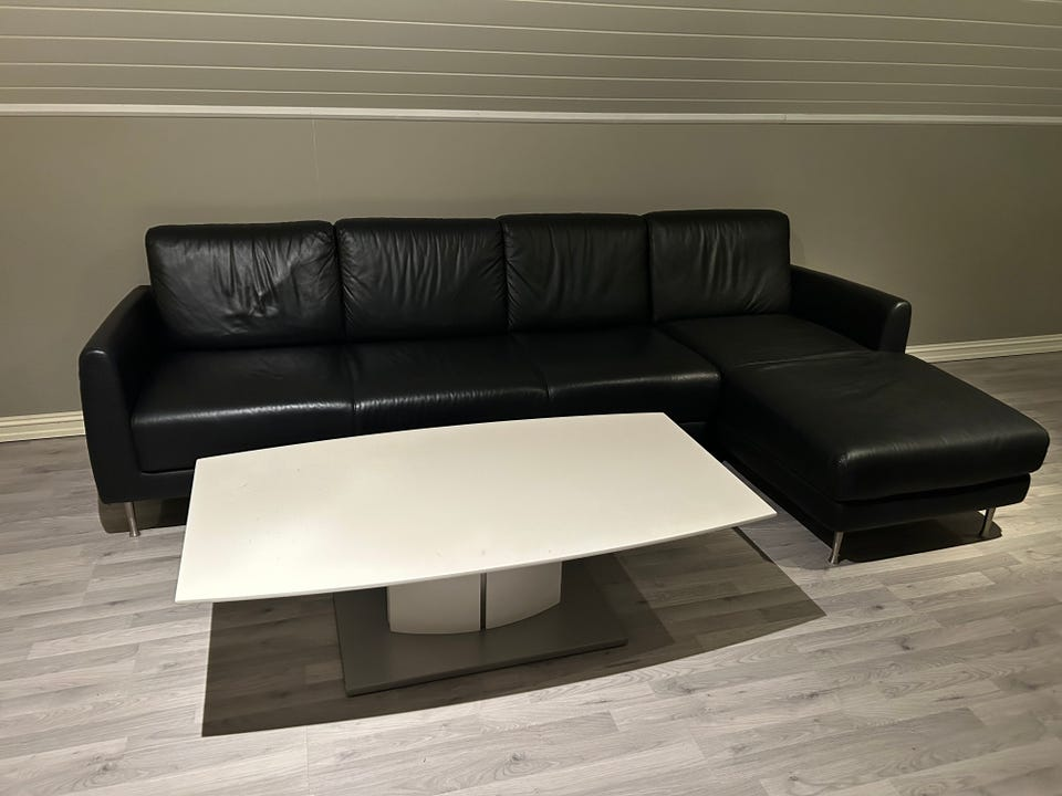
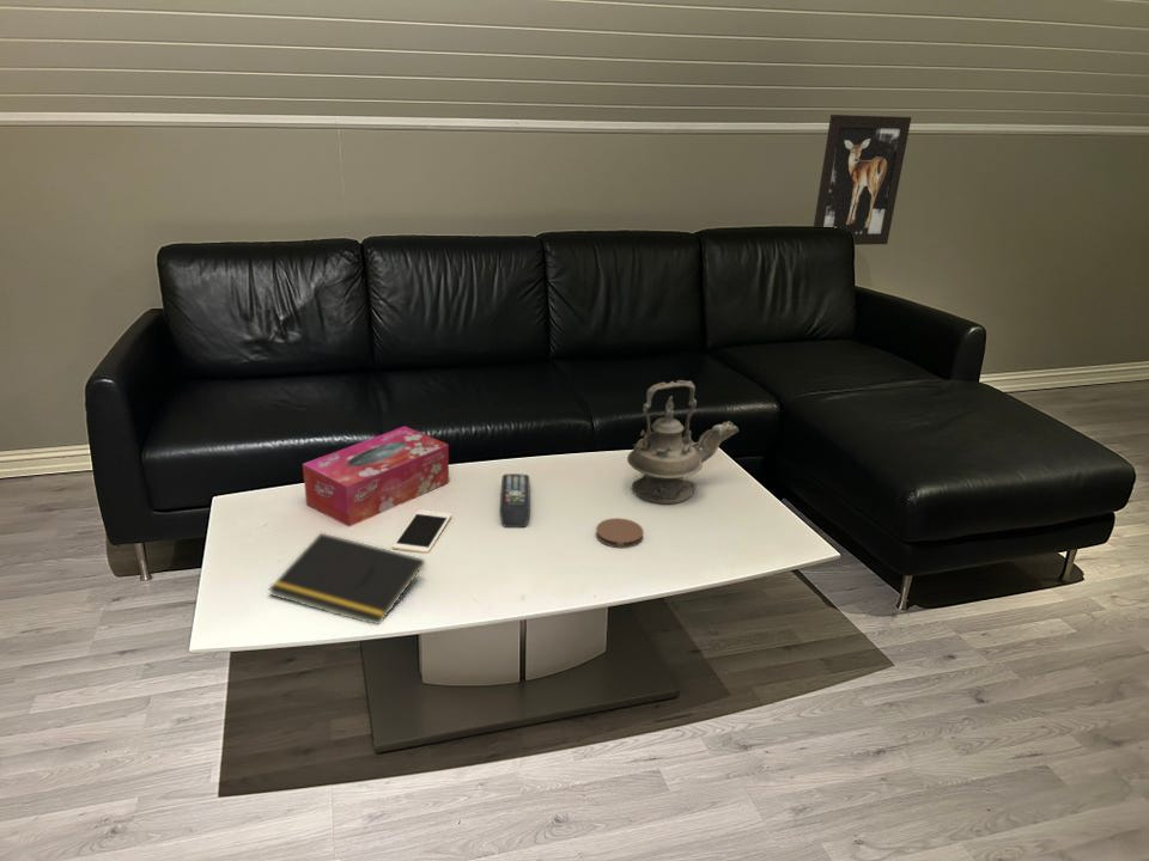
+ teapot [626,379,740,506]
+ cell phone [391,508,452,555]
+ notepad [267,532,426,625]
+ remote control [499,472,531,529]
+ tissue box [302,426,450,527]
+ coaster [595,517,645,549]
+ wall art [813,114,912,246]
